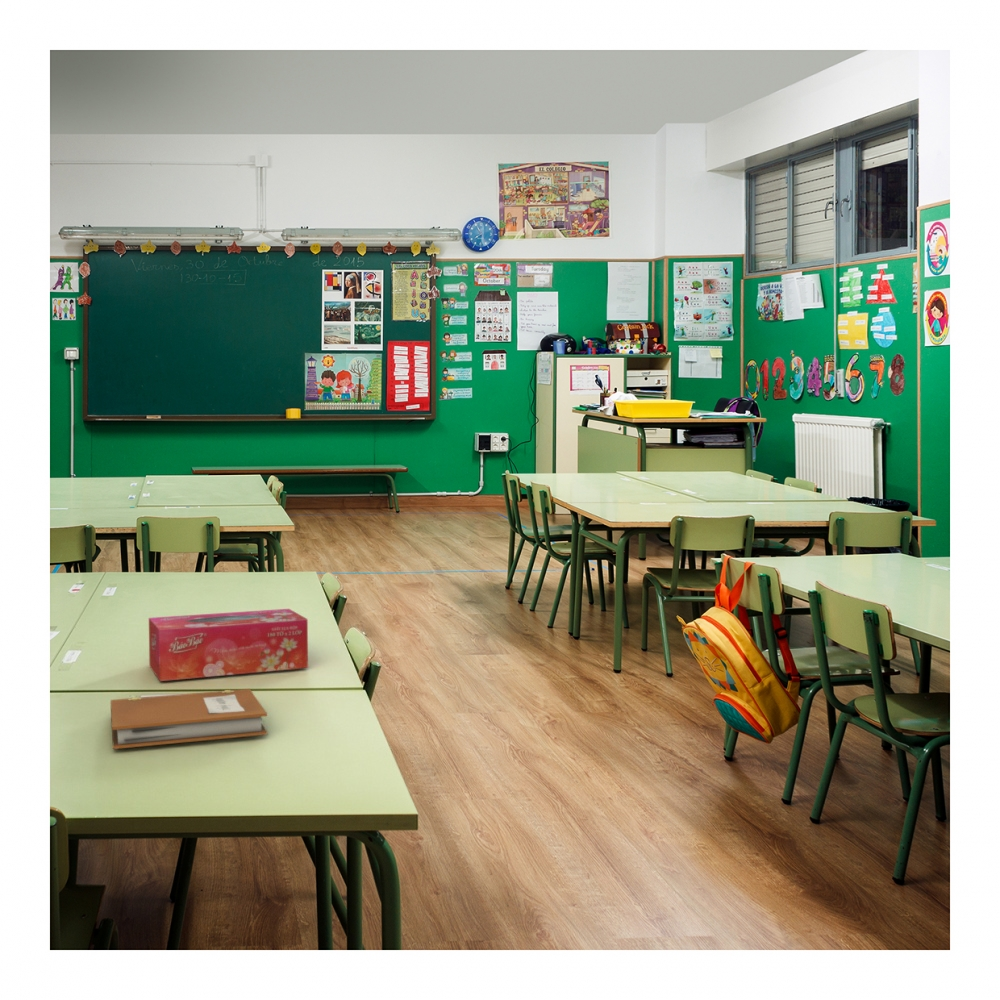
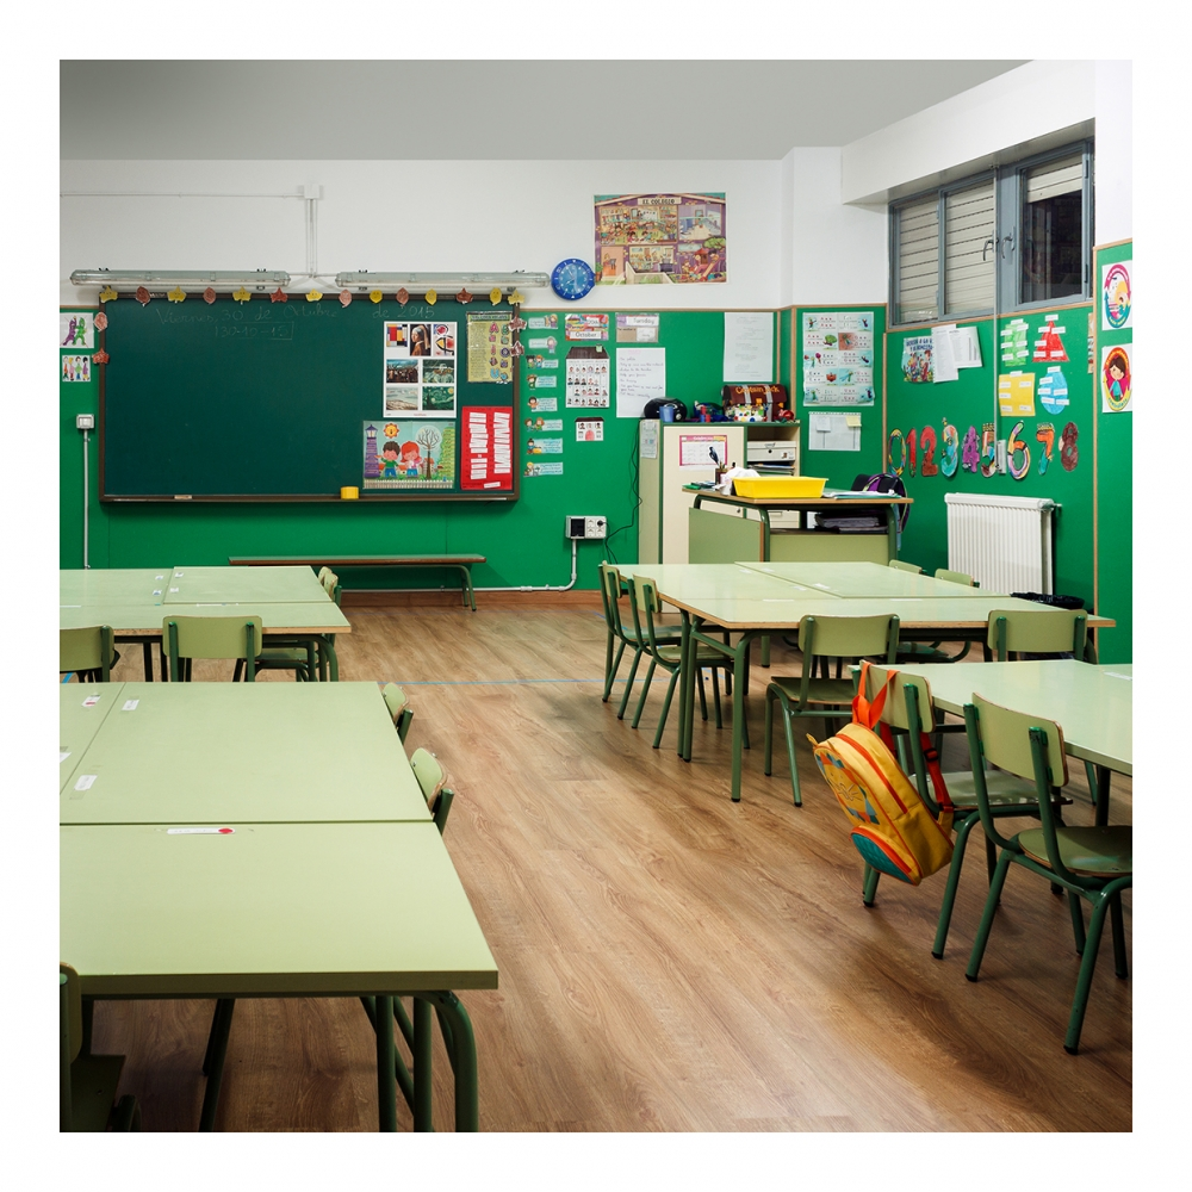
- notebook [110,688,268,750]
- tissue box [148,608,309,682]
